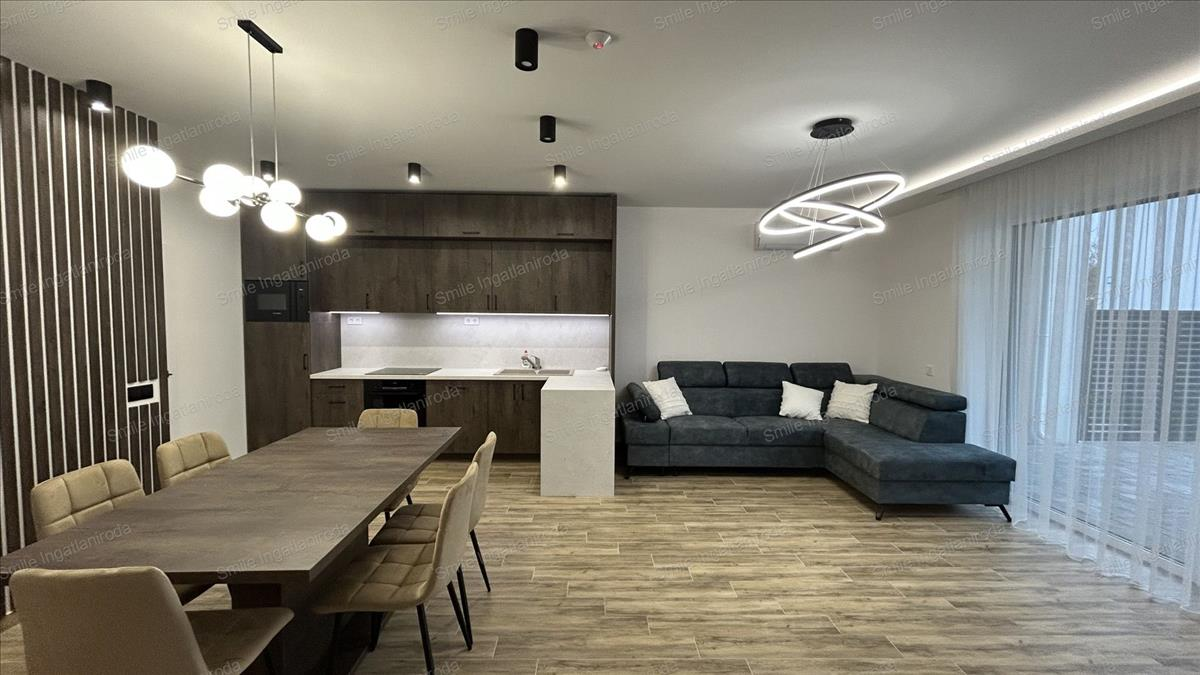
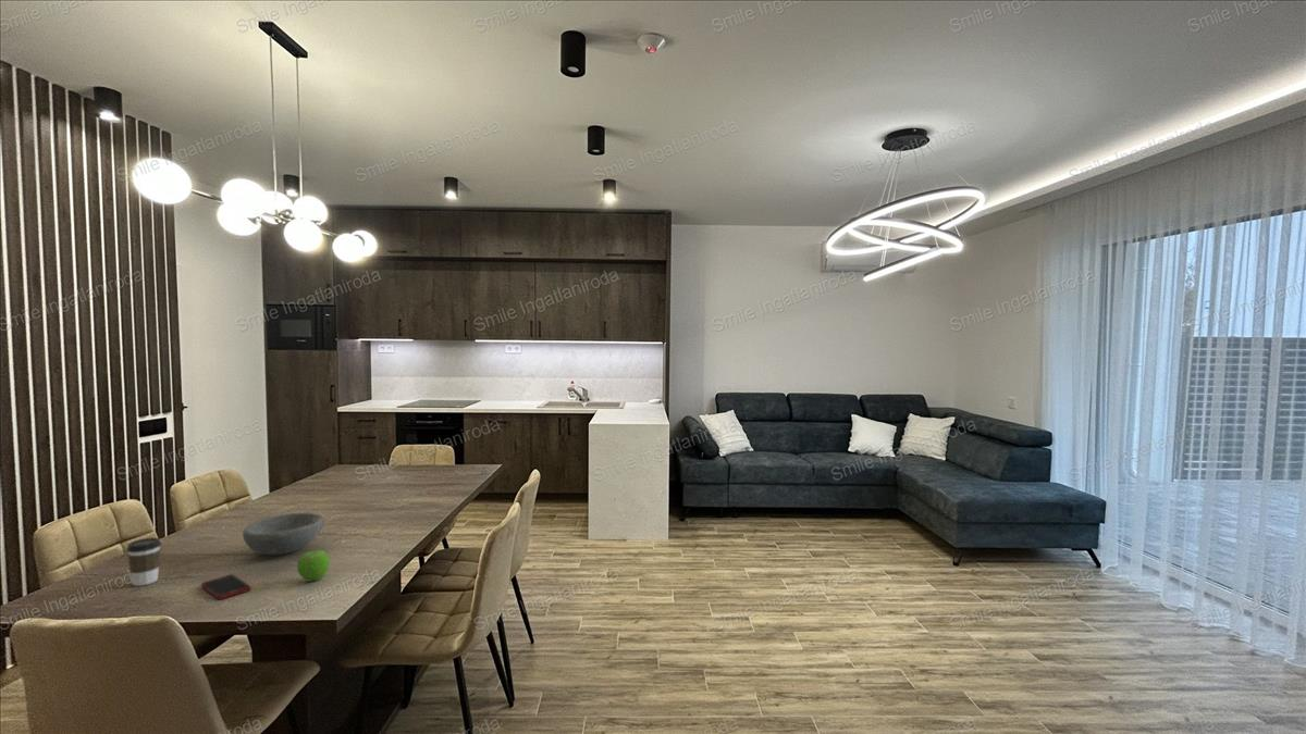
+ cell phone [200,574,251,600]
+ coffee cup [125,537,162,587]
+ fruit [296,549,331,583]
+ bowl [242,512,325,556]
